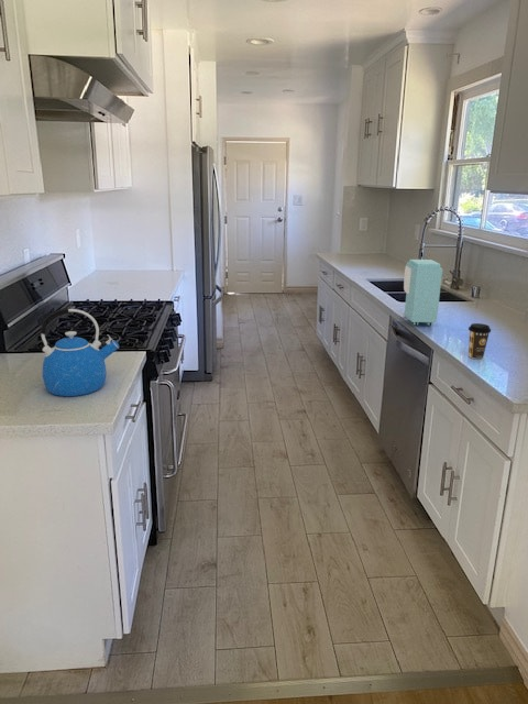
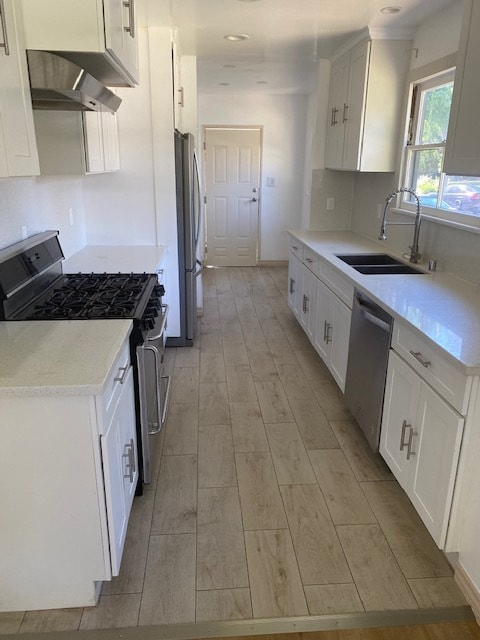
- kettle [40,307,120,397]
- dispenser [402,258,443,327]
- coffee cup [468,322,492,360]
